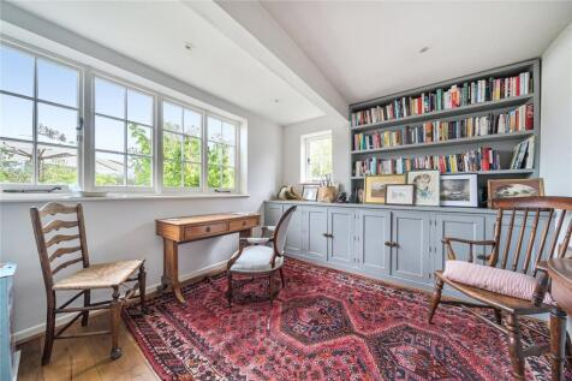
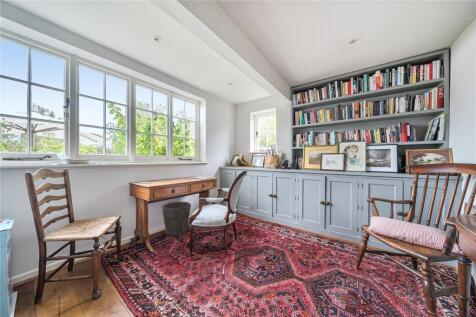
+ waste bin [161,201,192,237]
